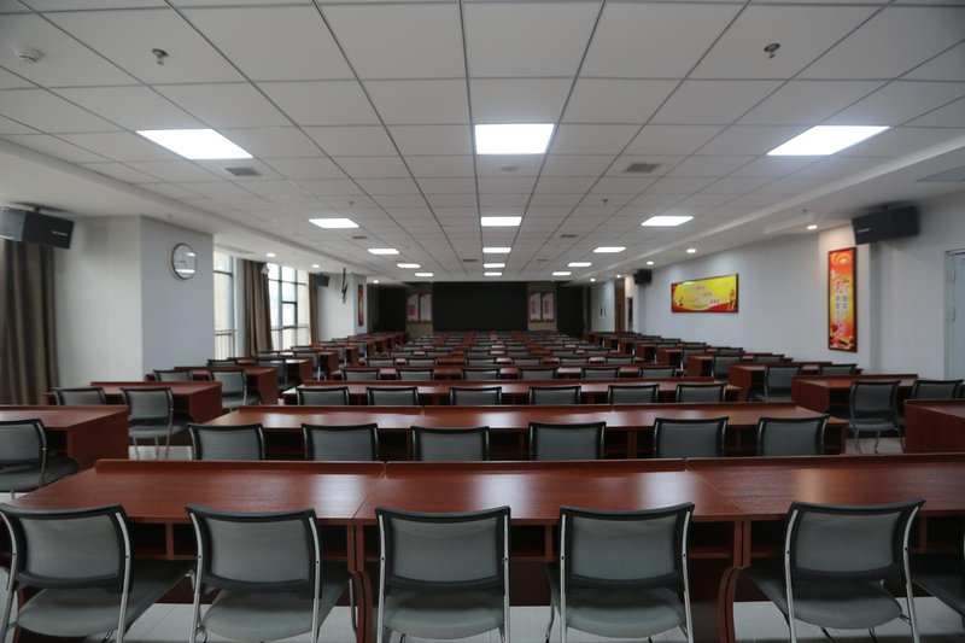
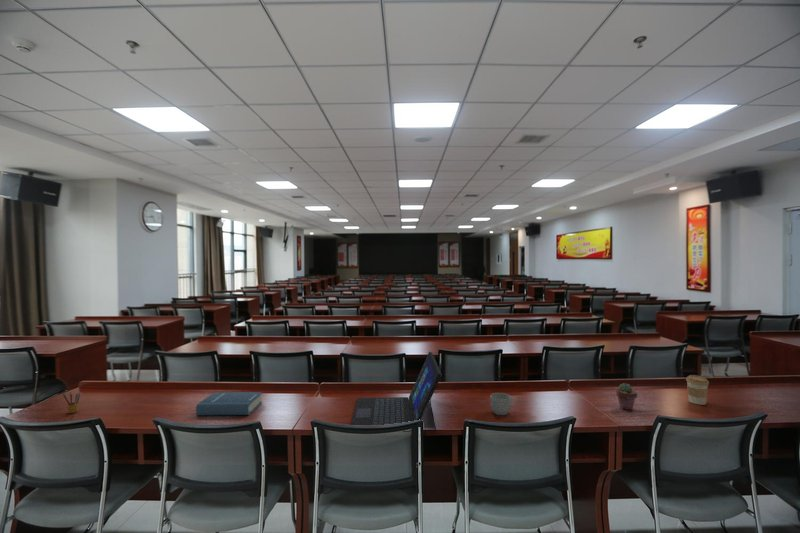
+ hardback book [195,391,263,417]
+ mug [490,392,517,416]
+ pencil box [62,391,82,414]
+ coffee cup [685,374,710,406]
+ potted succulent [615,382,638,411]
+ laptop [350,351,442,433]
